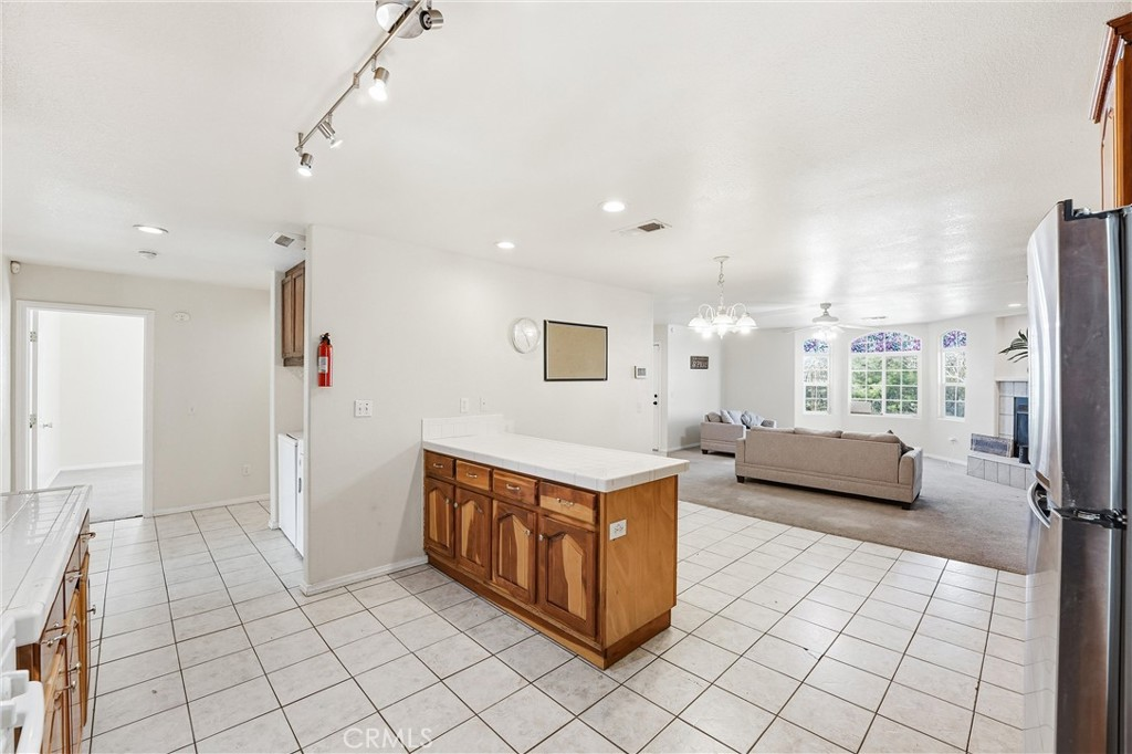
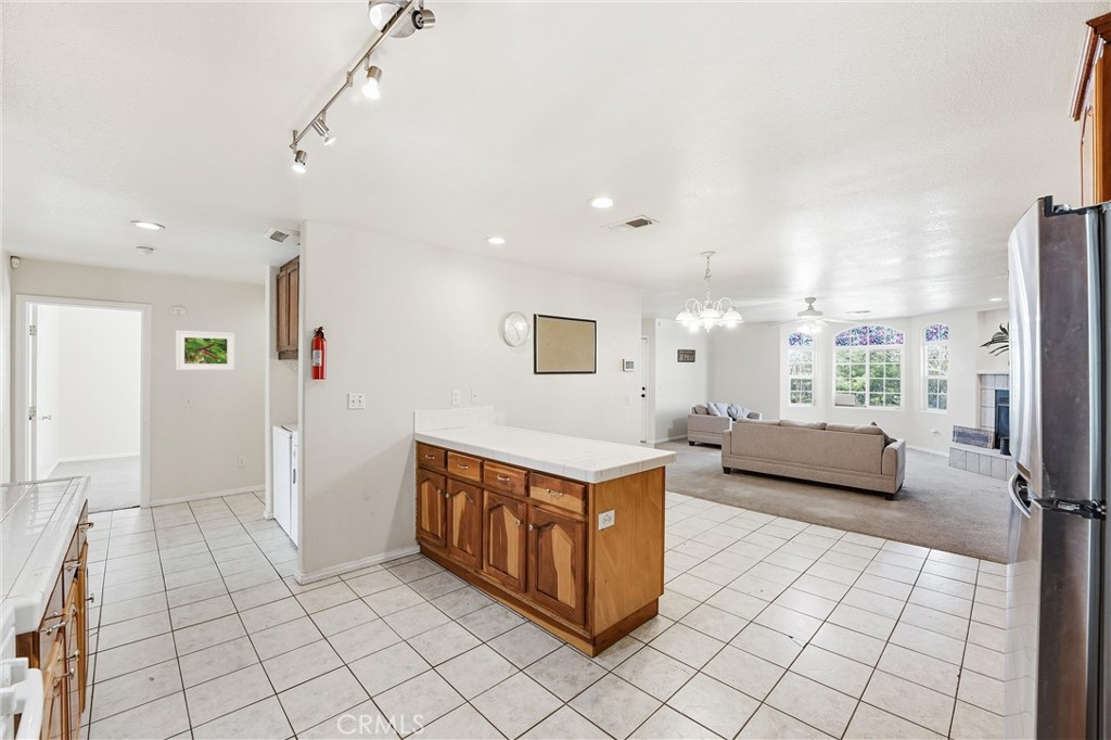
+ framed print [175,330,235,371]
